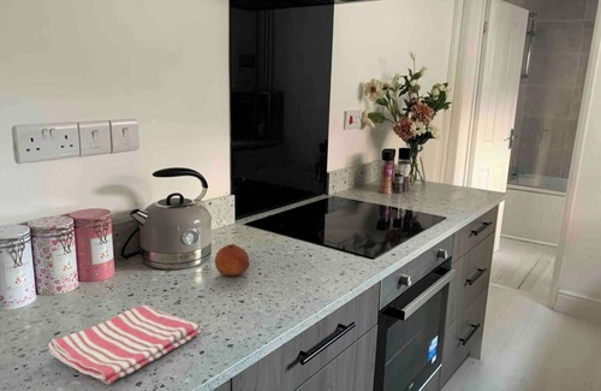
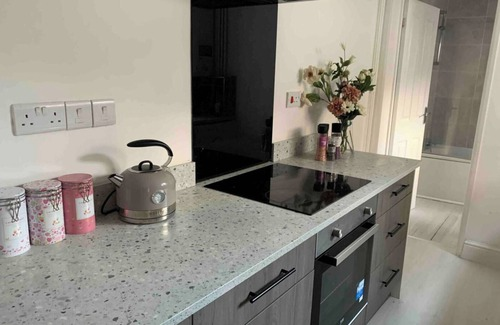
- fruit [214,243,250,277]
- dish towel [47,304,203,385]
